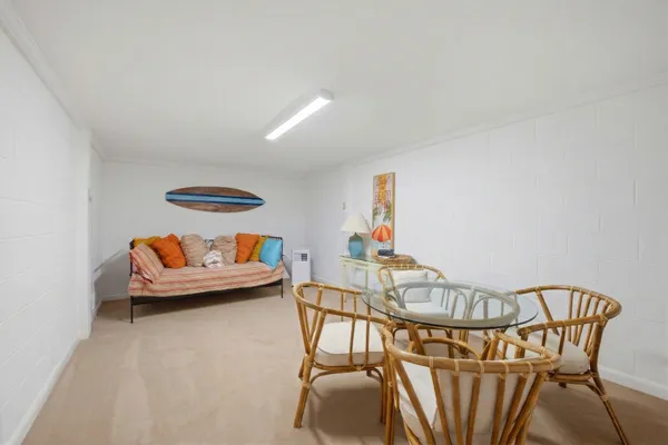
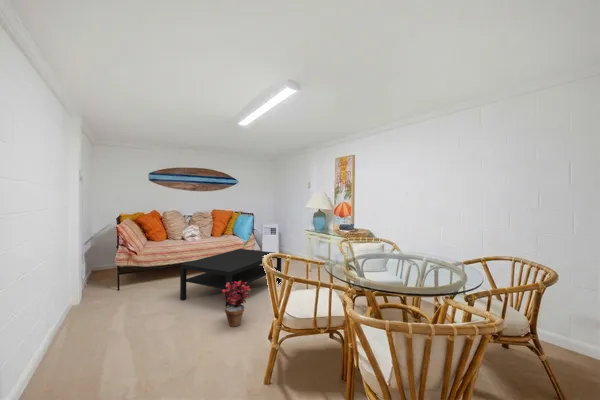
+ coffee table [179,248,282,308]
+ potted plant [221,281,251,328]
